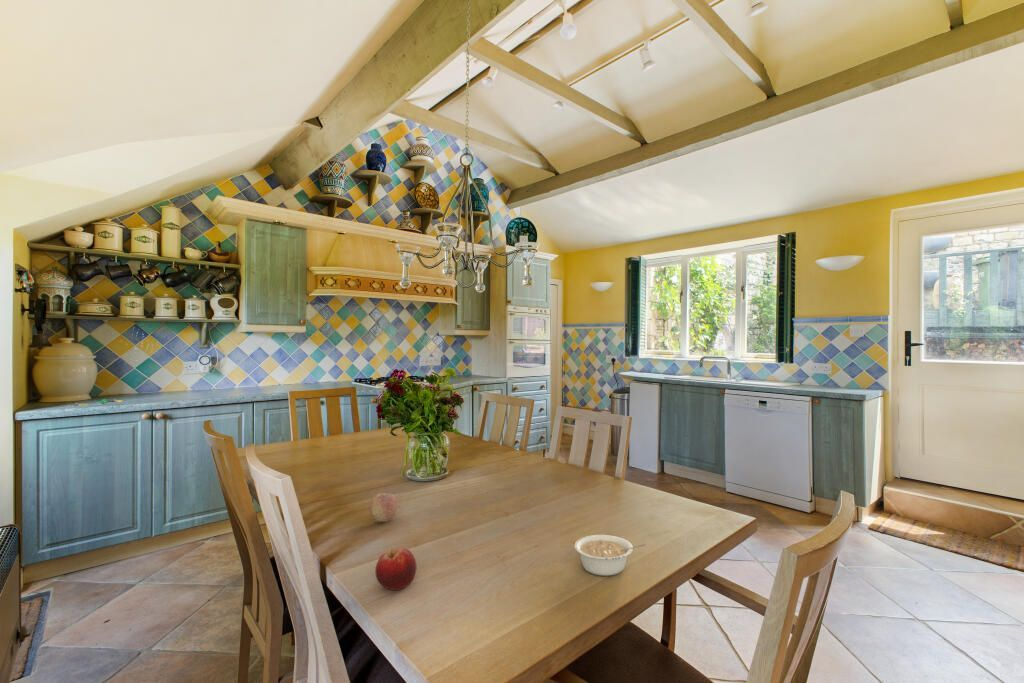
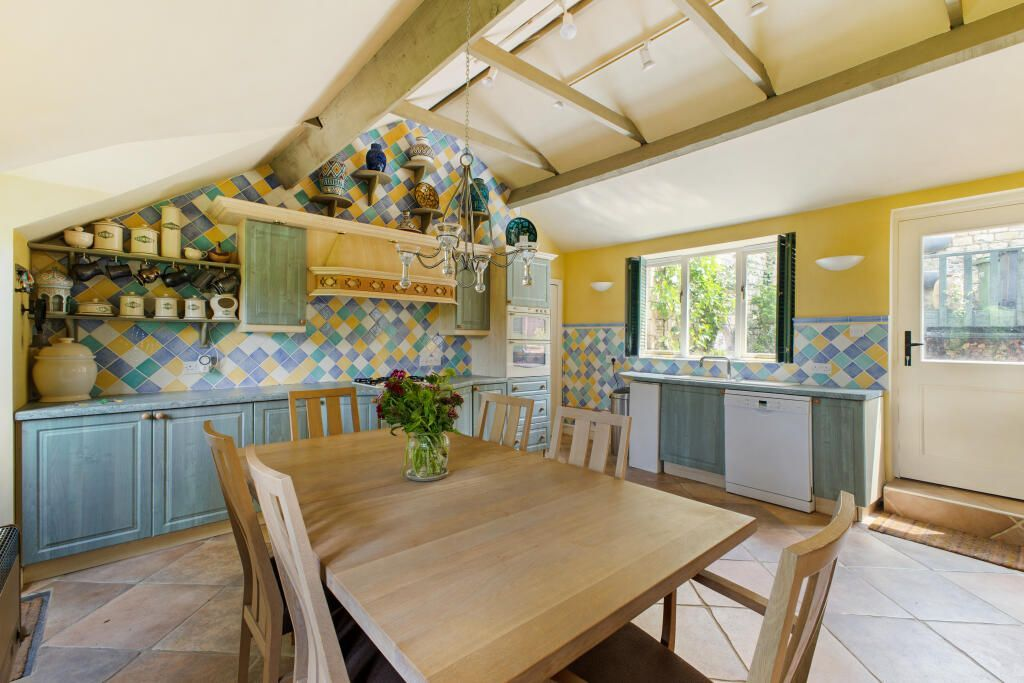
- fruit [369,492,398,523]
- legume [573,534,647,577]
- fruit [374,546,417,591]
